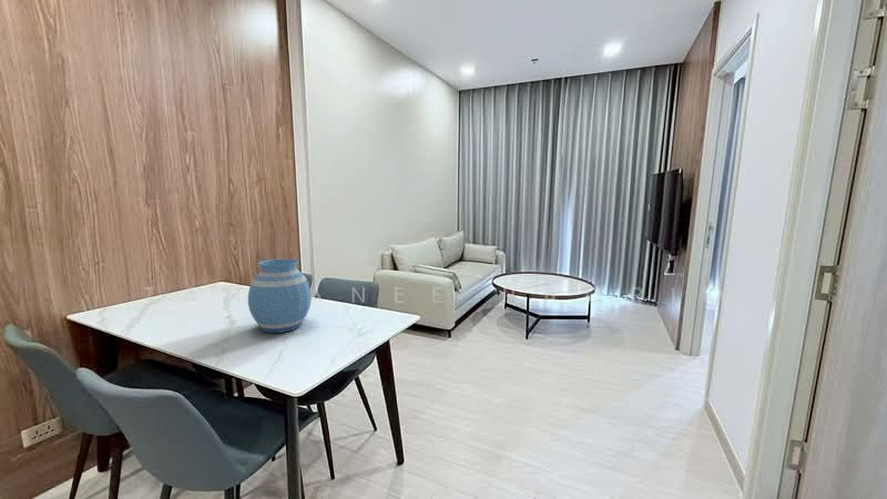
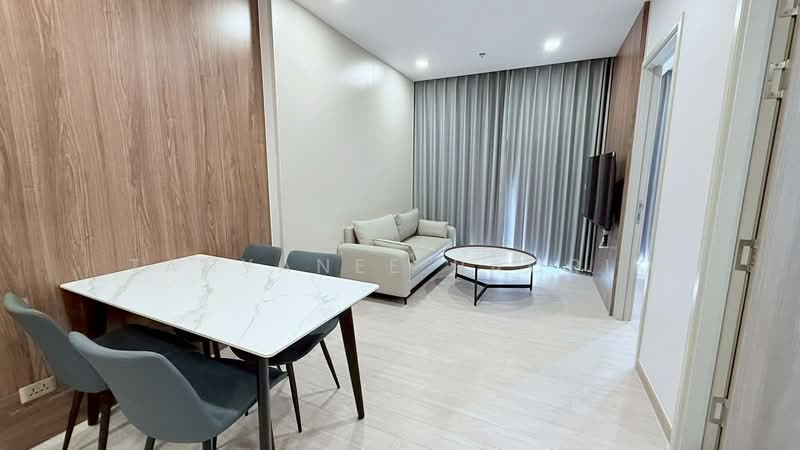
- vase [247,257,313,334]
